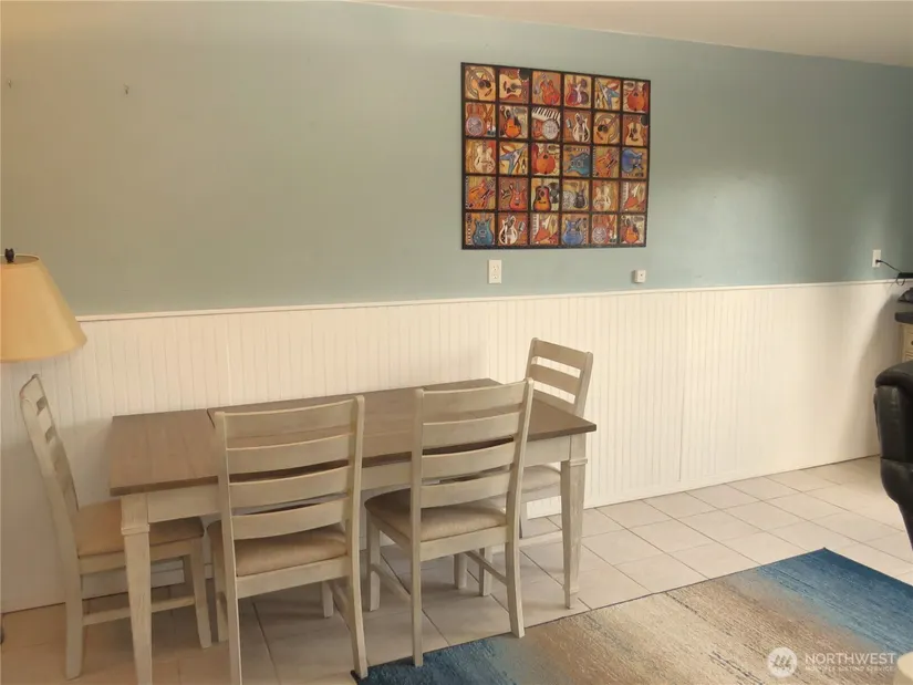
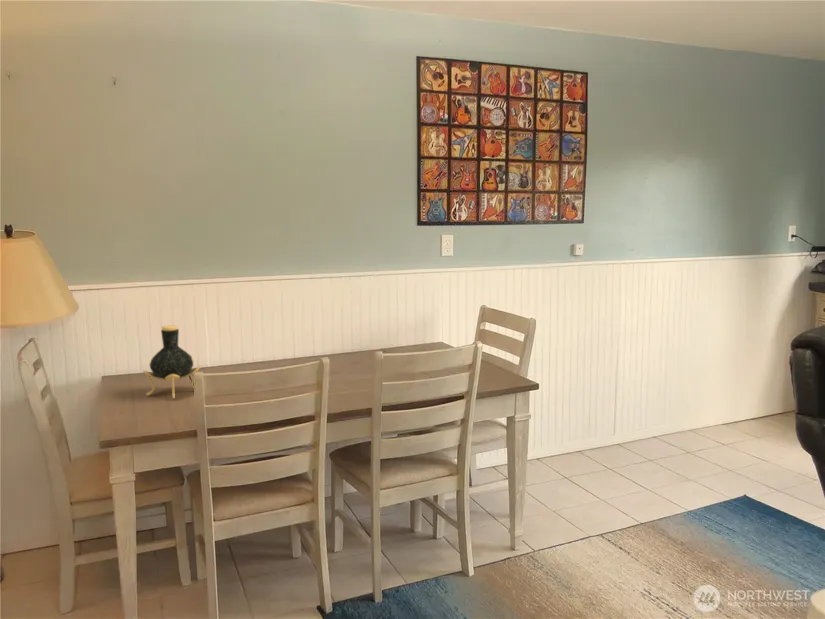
+ vase [142,325,201,400]
